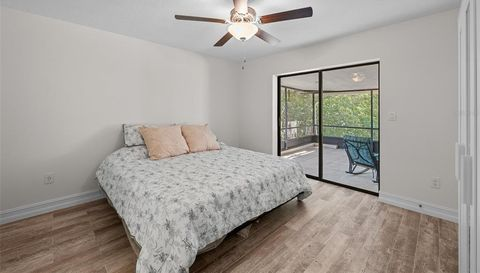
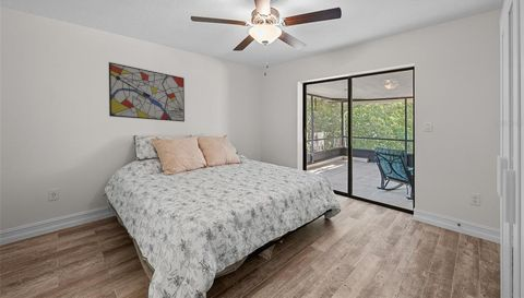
+ wall art [108,61,186,122]
